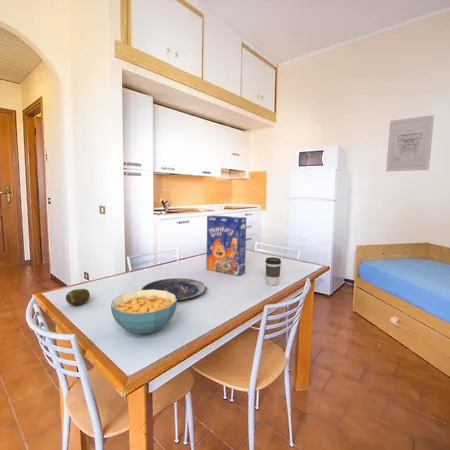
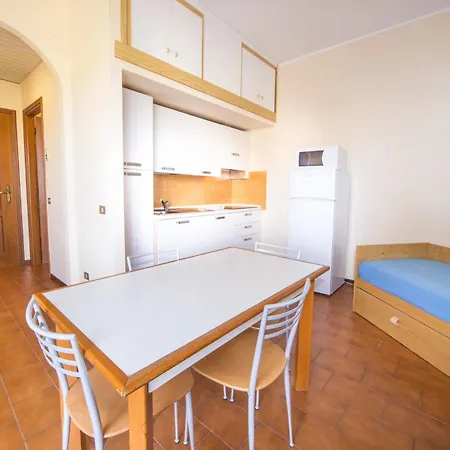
- cereal bowl [110,289,178,336]
- wall art [385,114,435,172]
- cereal box [205,214,247,276]
- fruit [65,288,91,306]
- coffee cup [264,256,282,286]
- plate [141,277,207,301]
